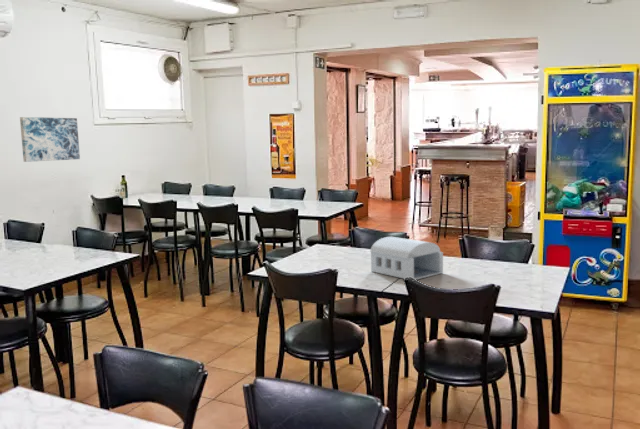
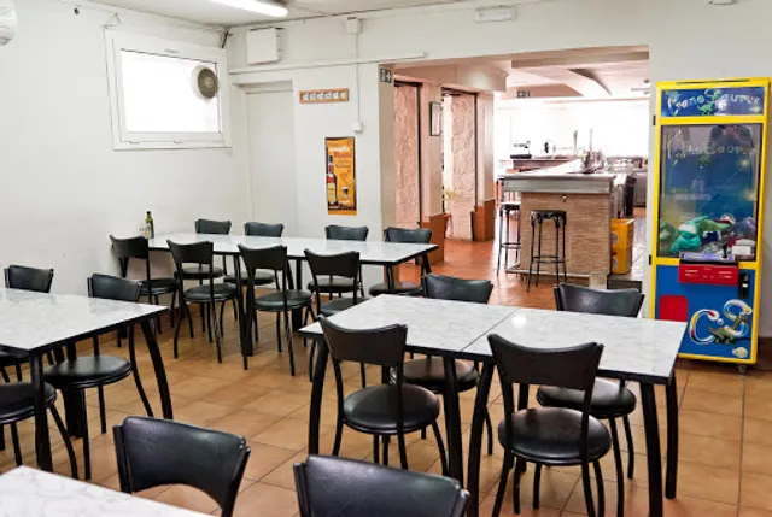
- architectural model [369,236,444,281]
- wall art [19,116,81,163]
